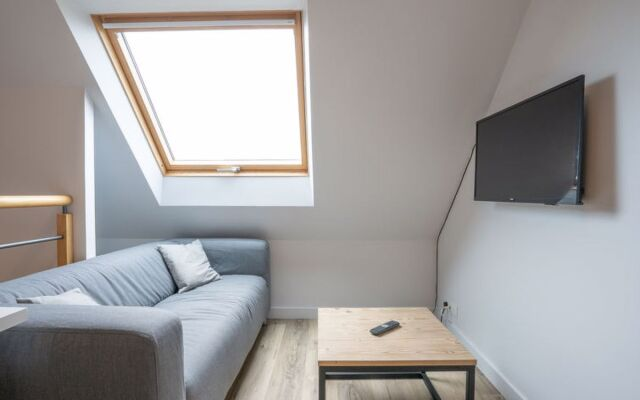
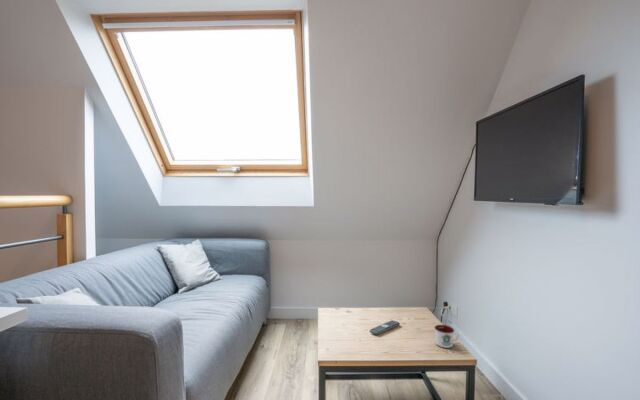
+ mug [434,324,460,349]
